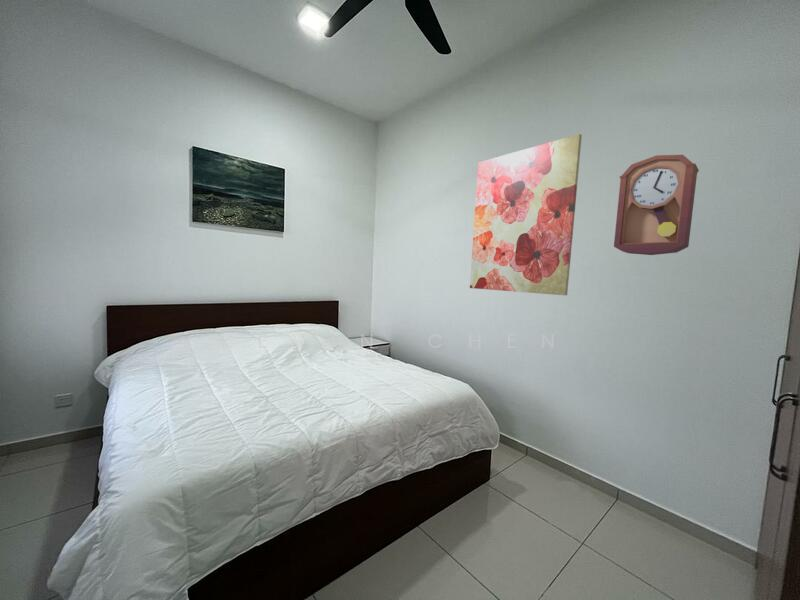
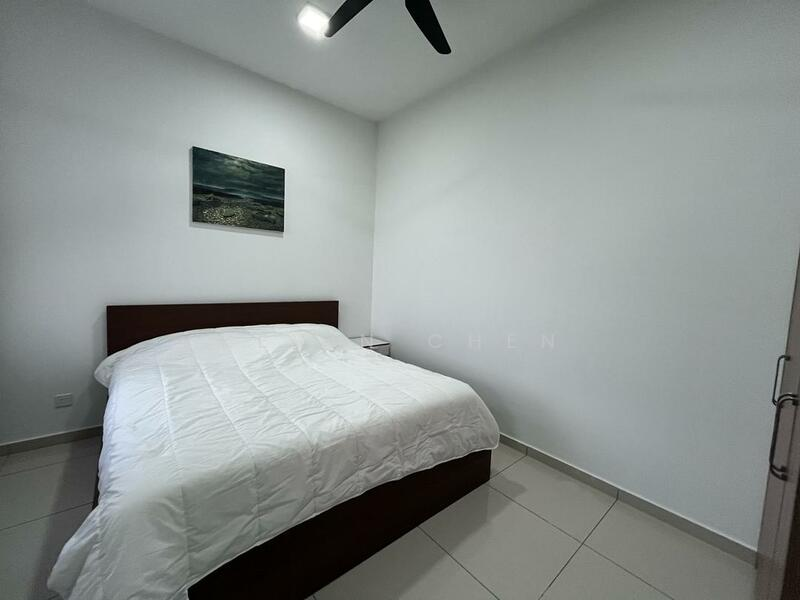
- wall art [469,133,583,296]
- pendulum clock [613,154,700,256]
